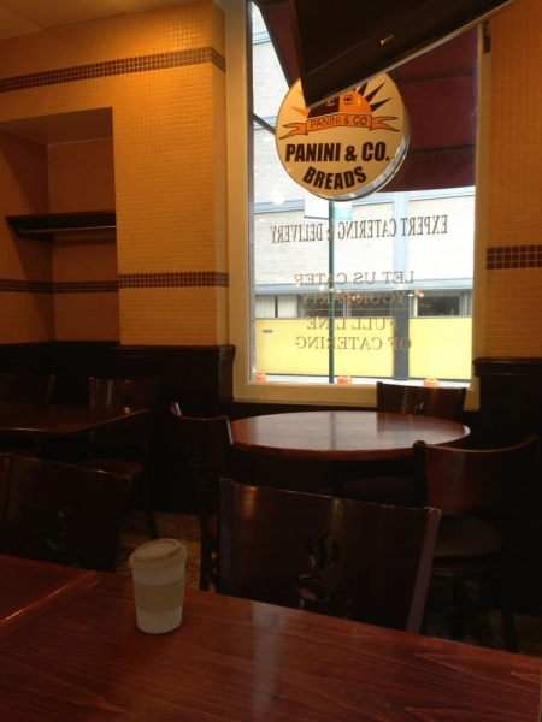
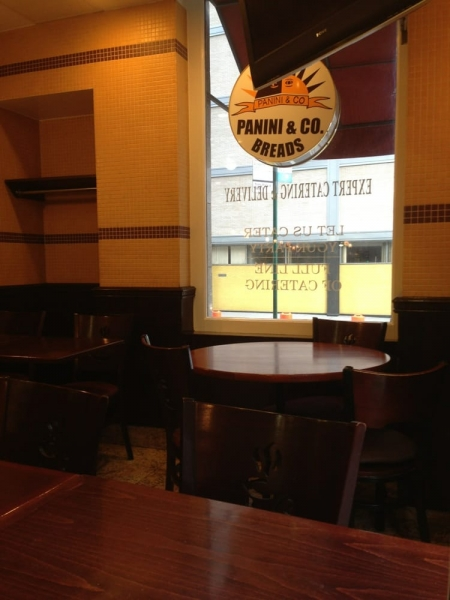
- coffee cup [128,538,189,635]
